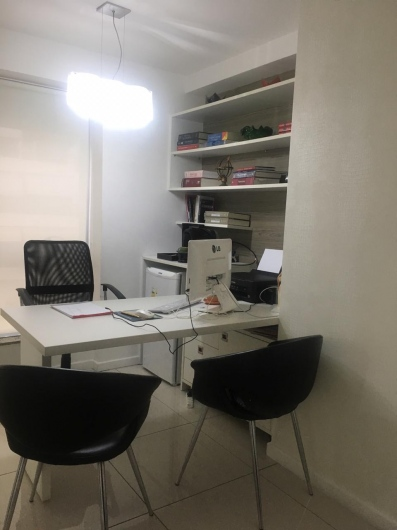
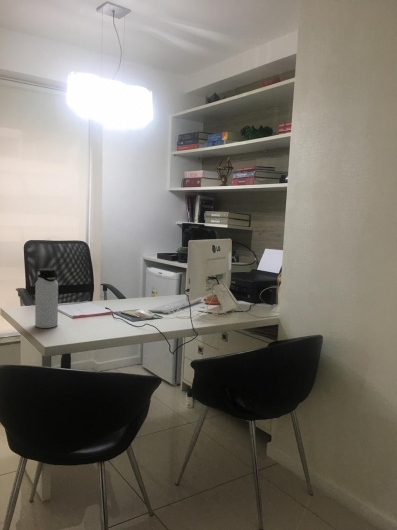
+ water bottle [34,267,59,329]
